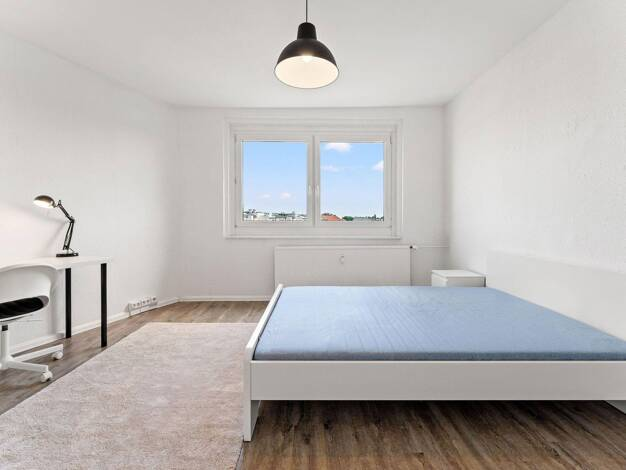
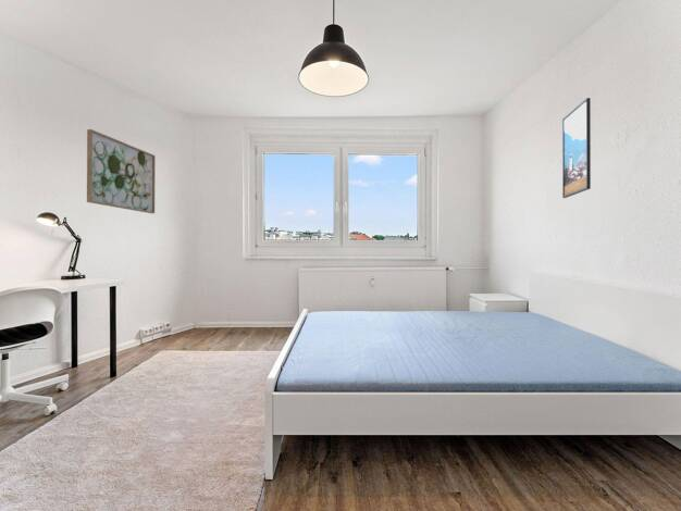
+ wall art [86,128,157,214]
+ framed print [561,97,592,199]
